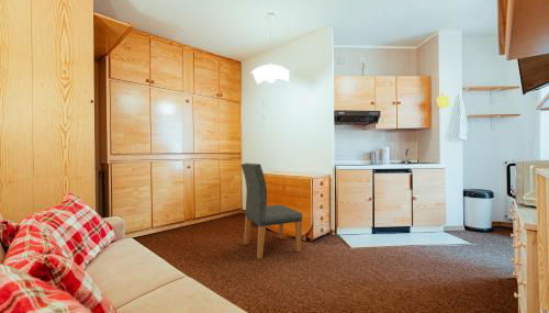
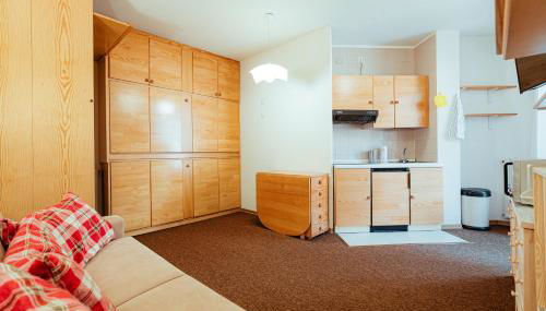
- dining chair [240,163,303,260]
